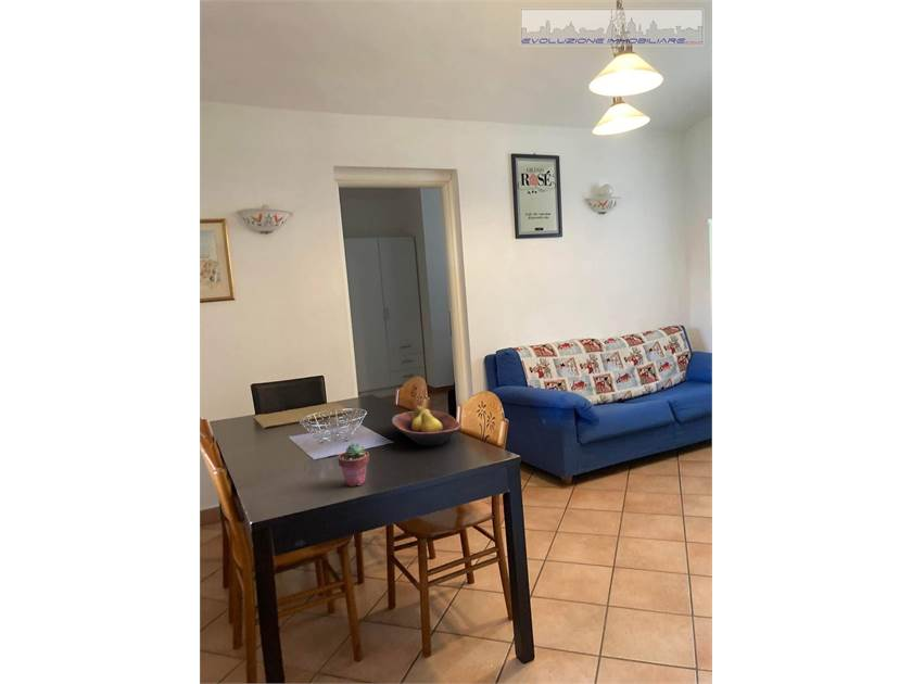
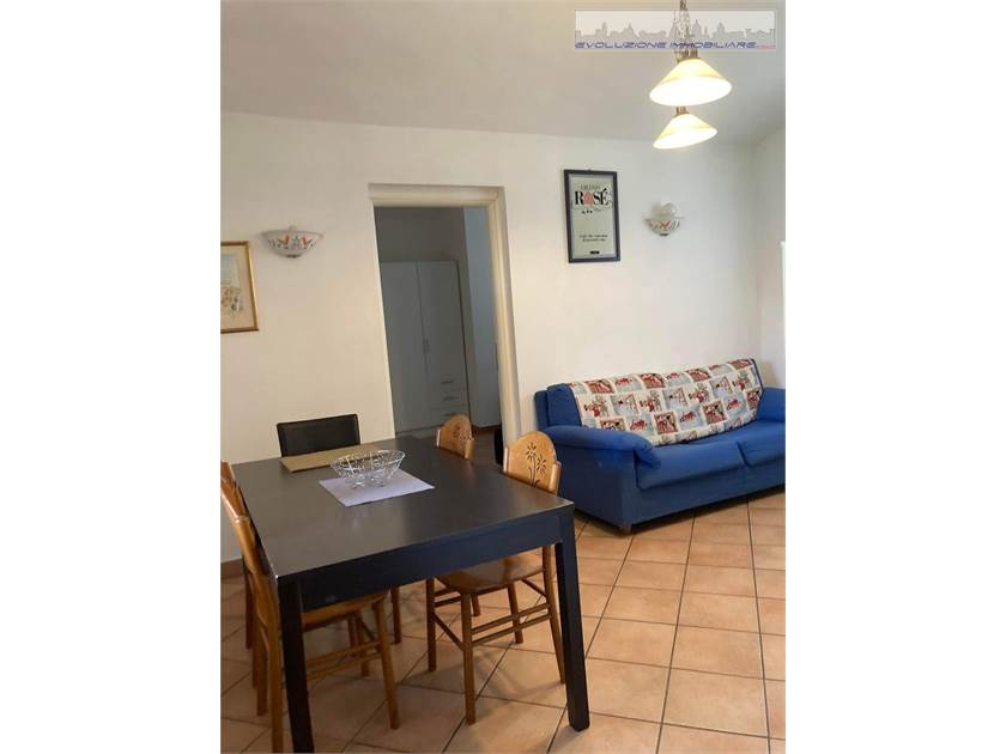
- fruit bowl [391,405,463,447]
- potted succulent [337,442,370,487]
